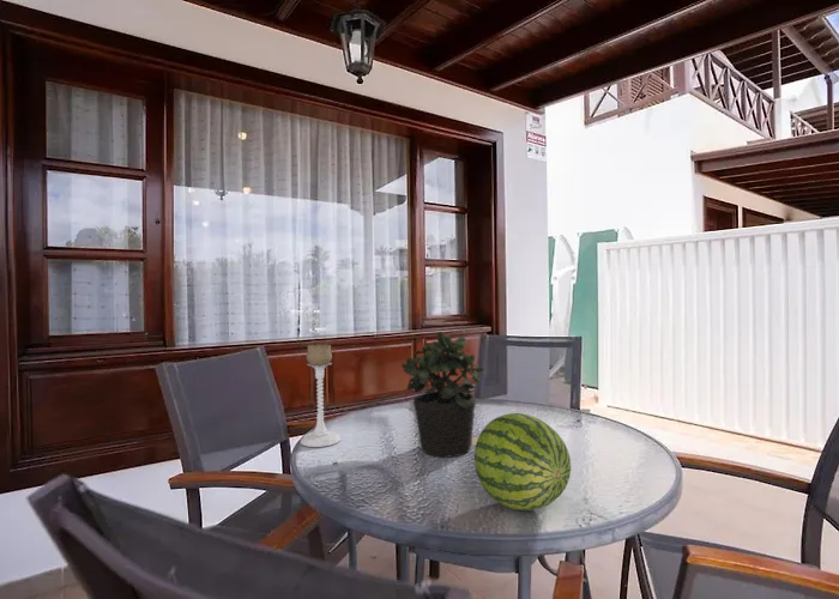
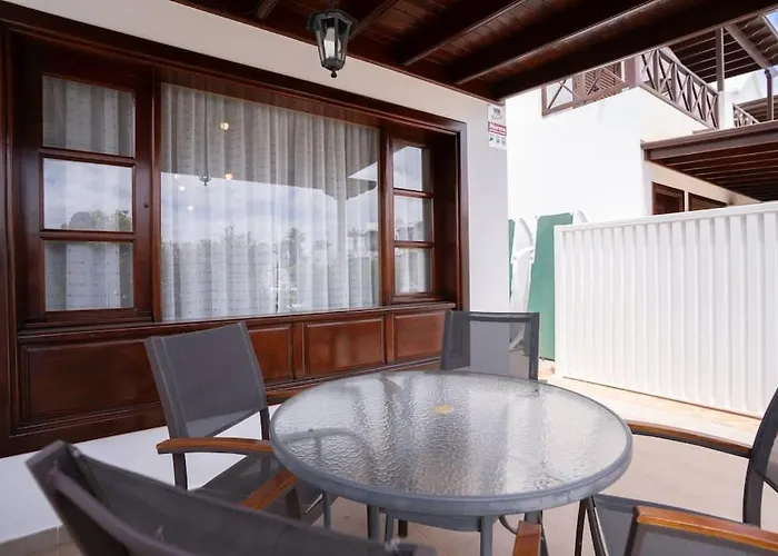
- candle holder [300,344,342,448]
- potted plant [400,331,485,459]
- fruit [473,412,572,512]
